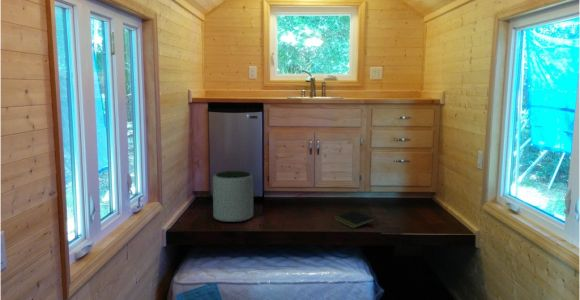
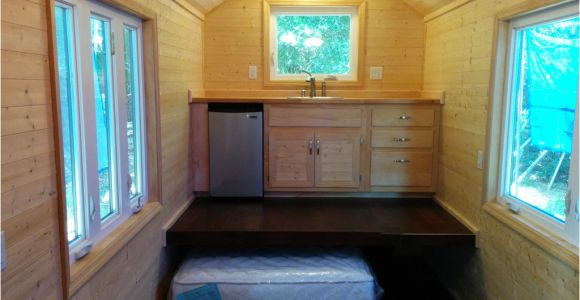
- notepad [332,209,376,229]
- plant pot [212,170,254,223]
